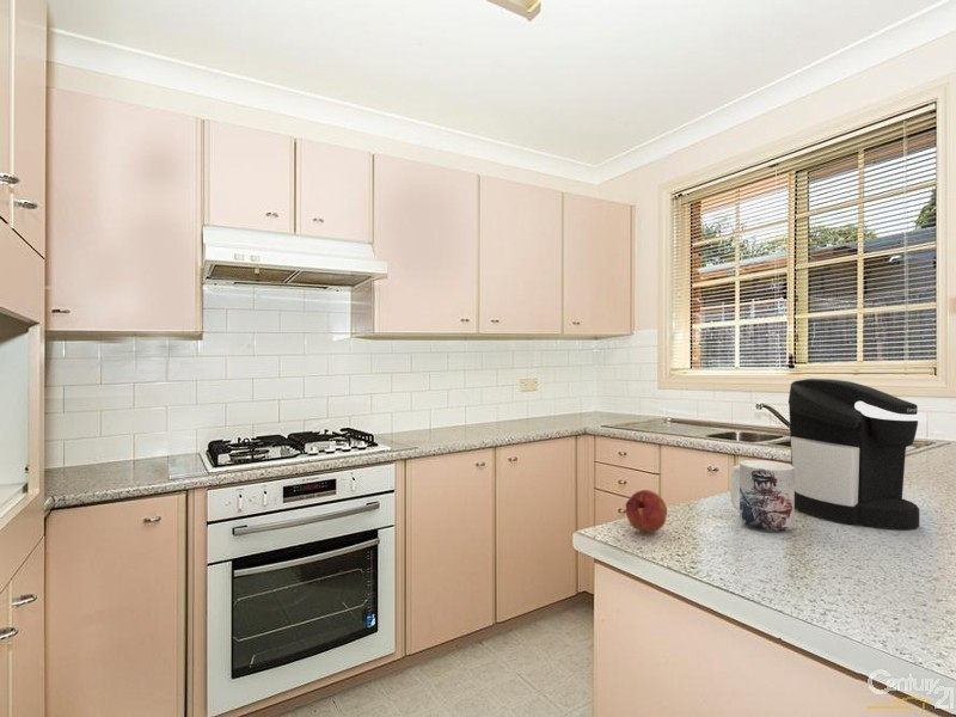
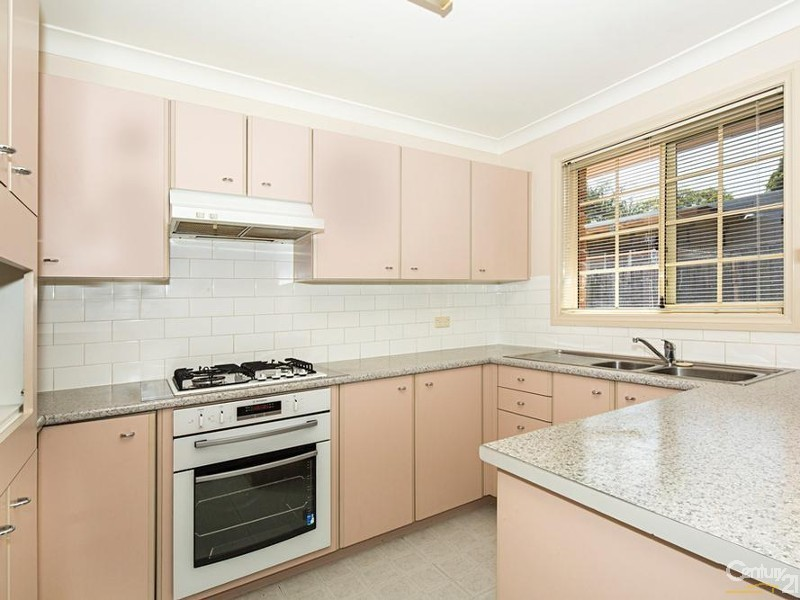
- mug [729,459,796,533]
- coffee maker [788,378,929,531]
- fruit [625,489,668,533]
